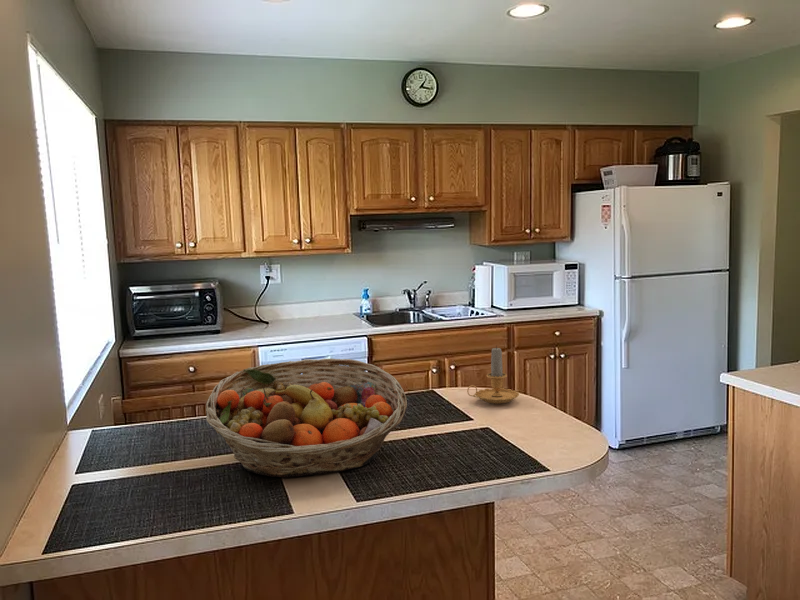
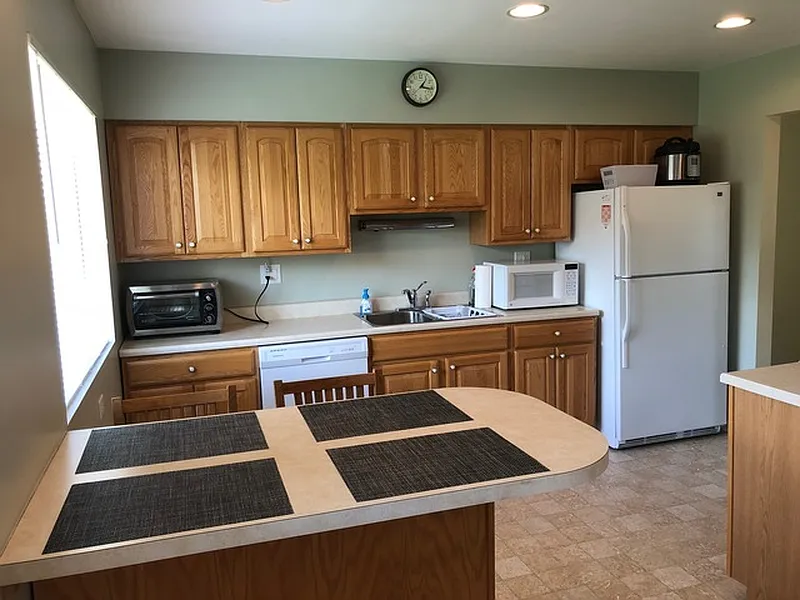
- fruit basket [205,357,408,478]
- candle [466,345,520,405]
